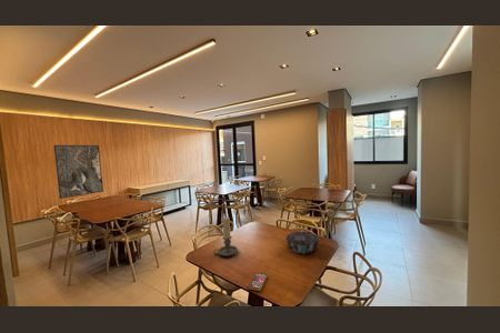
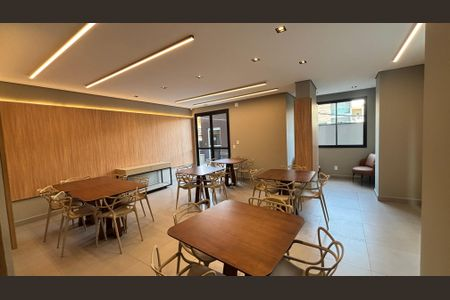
- candle holder [213,216,239,258]
- smartphone [248,272,268,292]
- decorative bowl [284,230,321,255]
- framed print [53,144,104,200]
